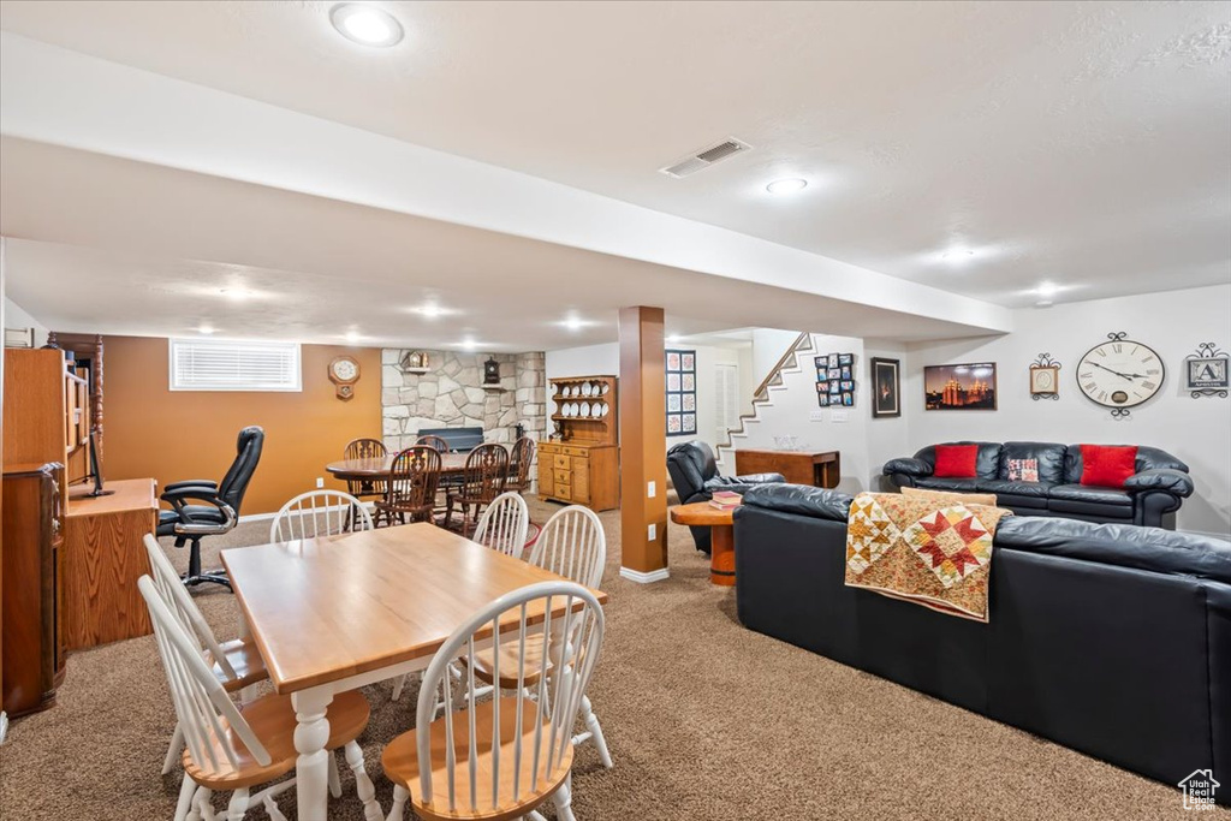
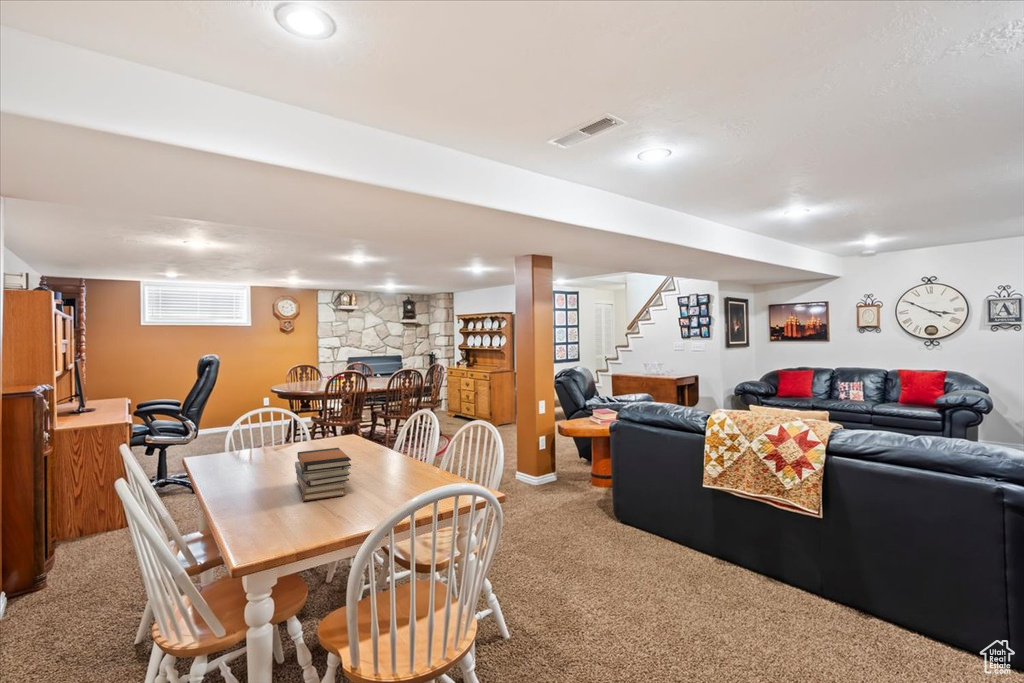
+ book stack [294,447,352,502]
